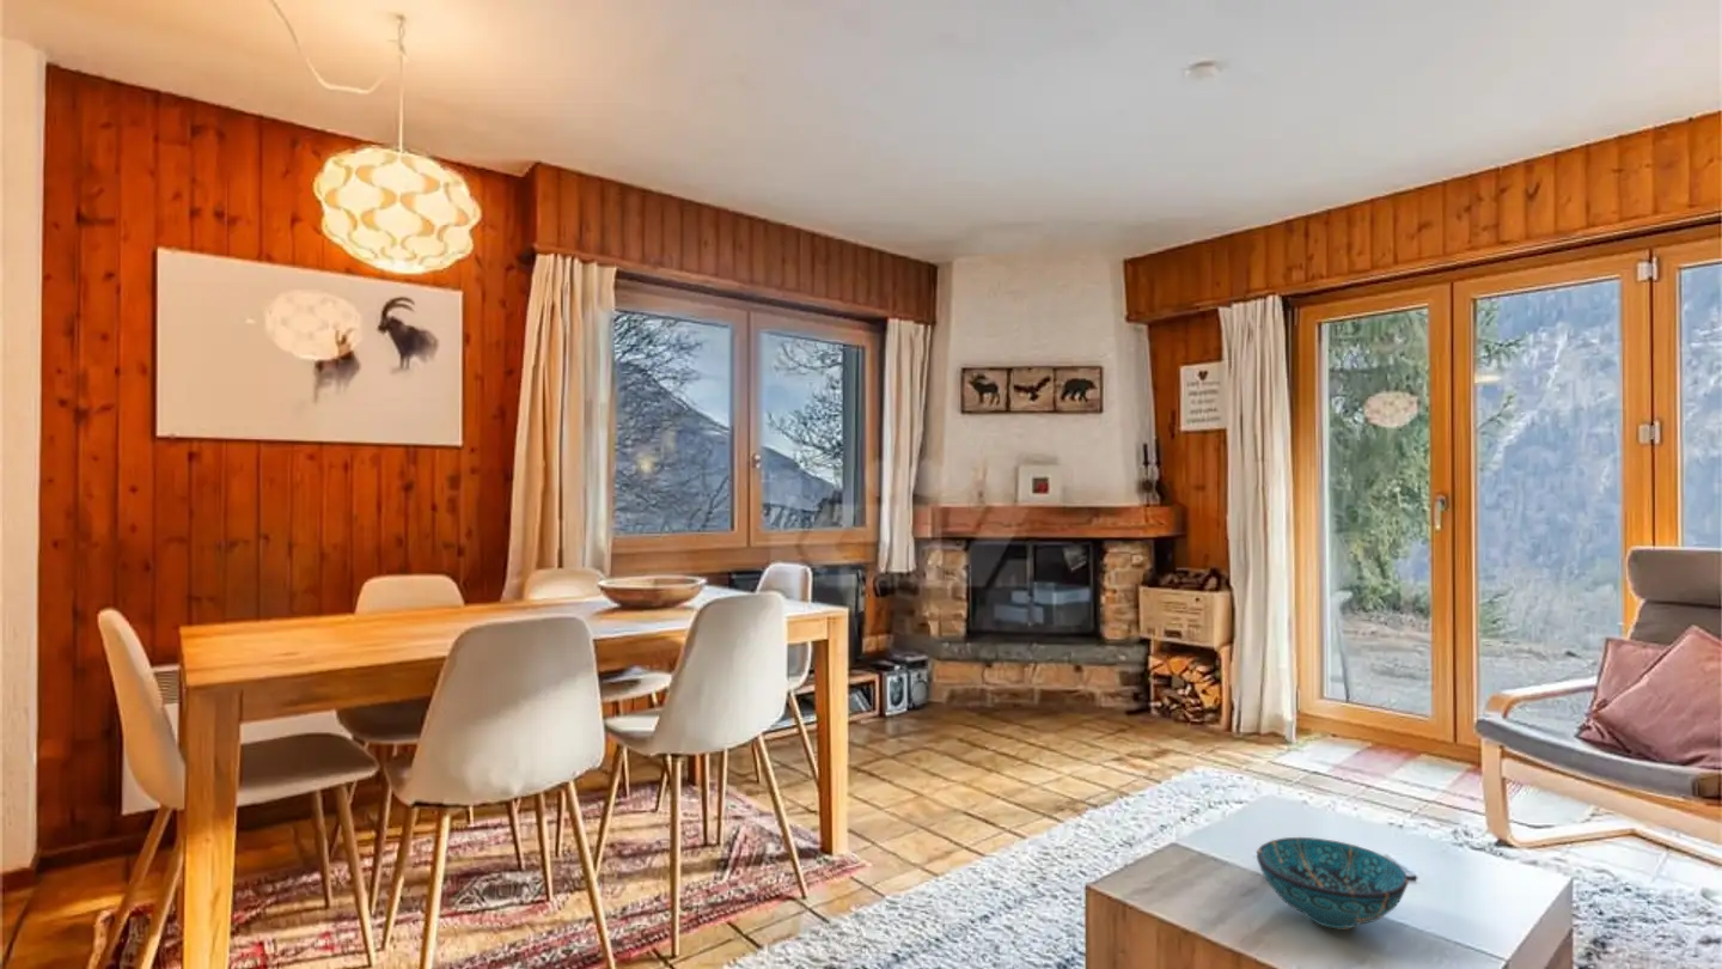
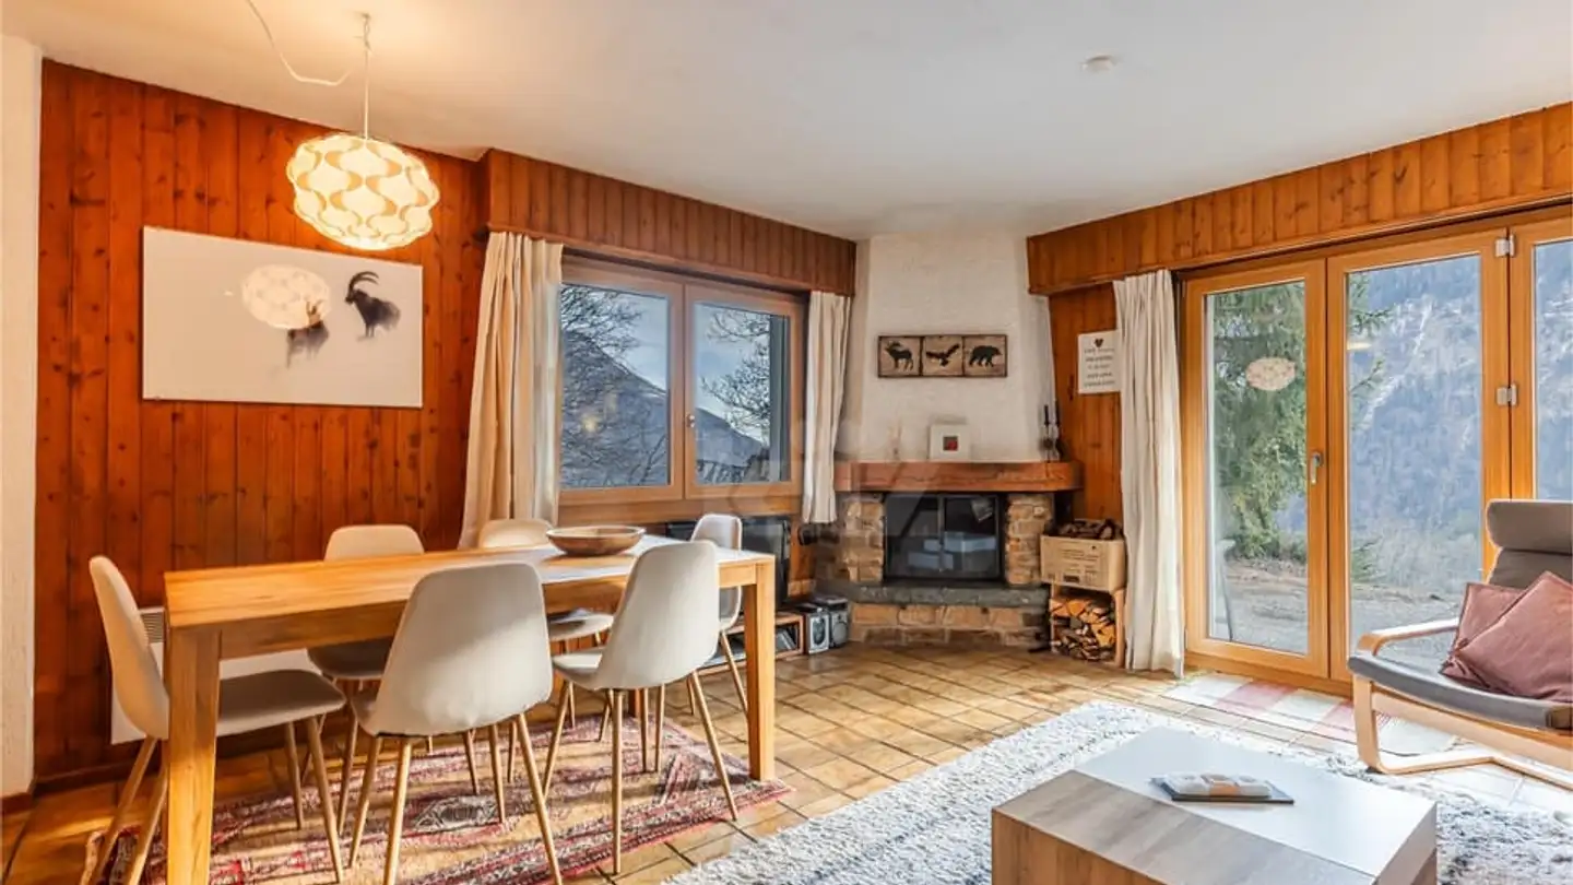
- decorative bowl [1256,836,1410,931]
